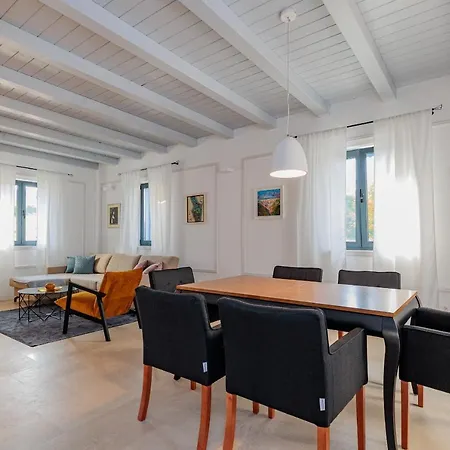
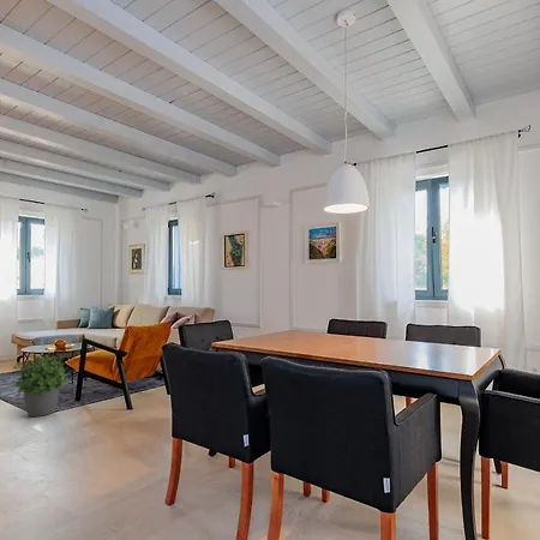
+ potted plant [12,354,71,418]
